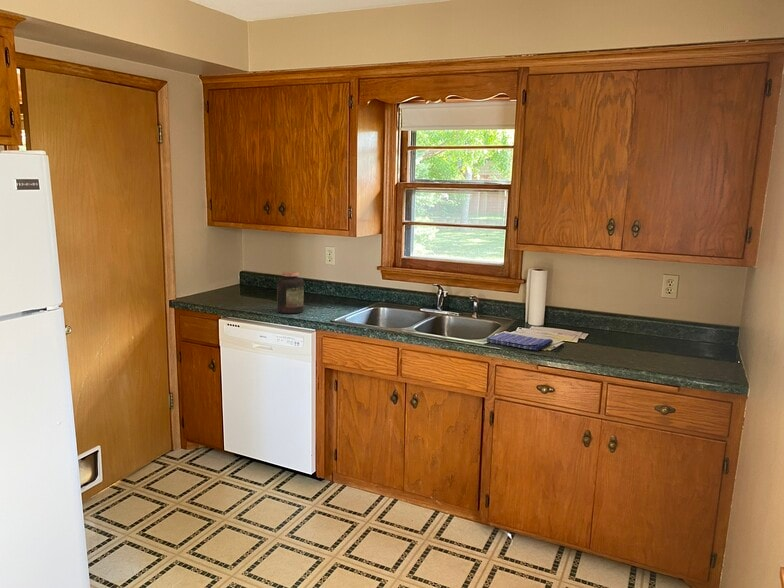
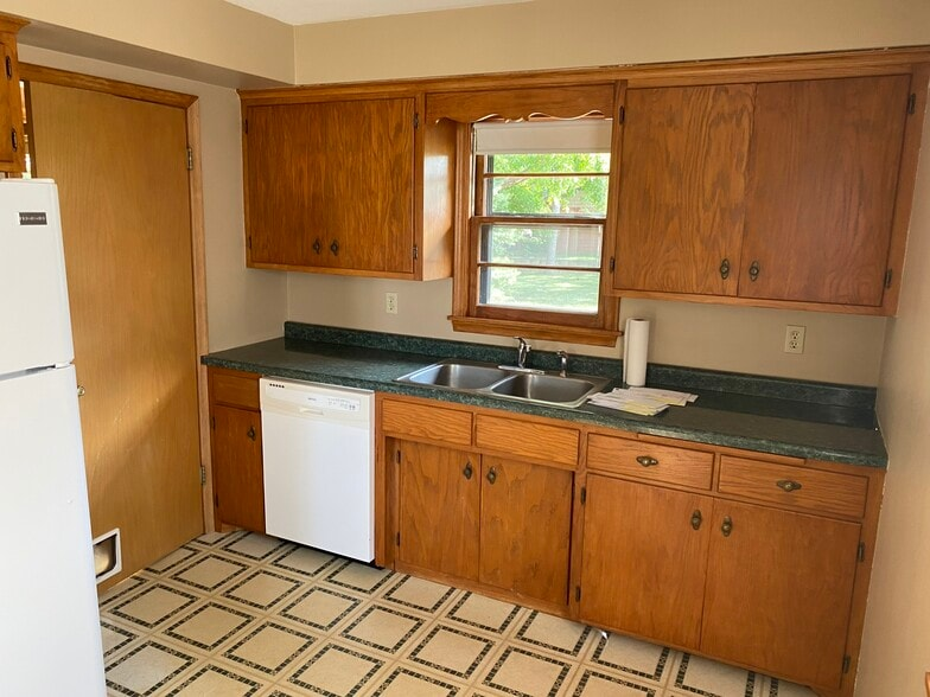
- jar [276,271,305,315]
- dish towel [485,331,554,351]
